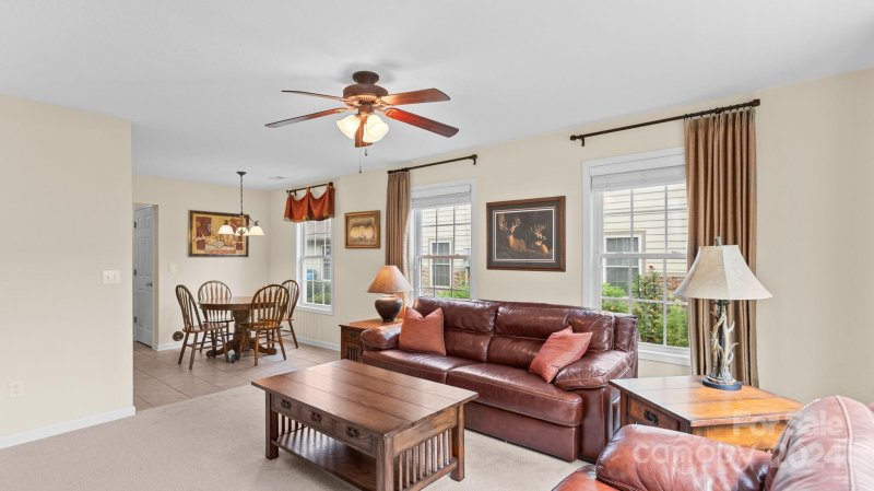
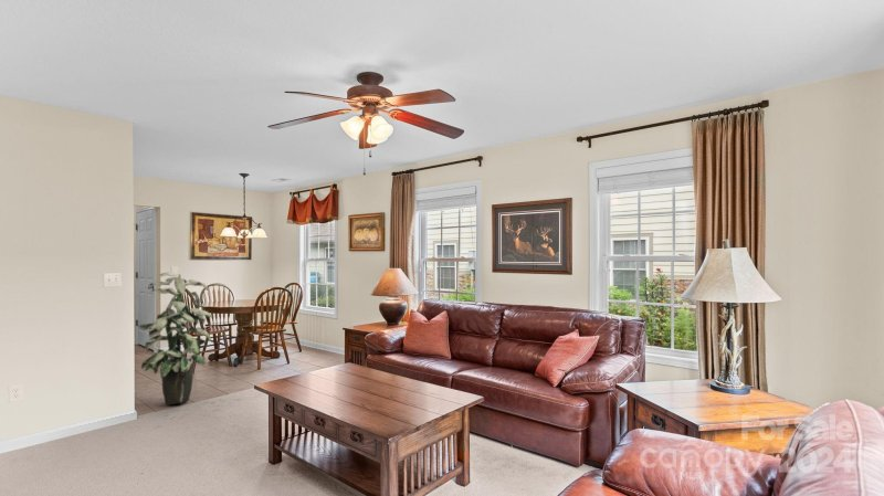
+ indoor plant [136,271,212,405]
